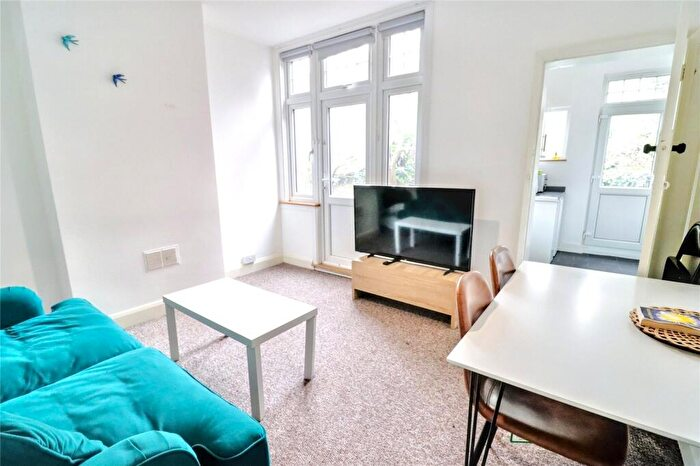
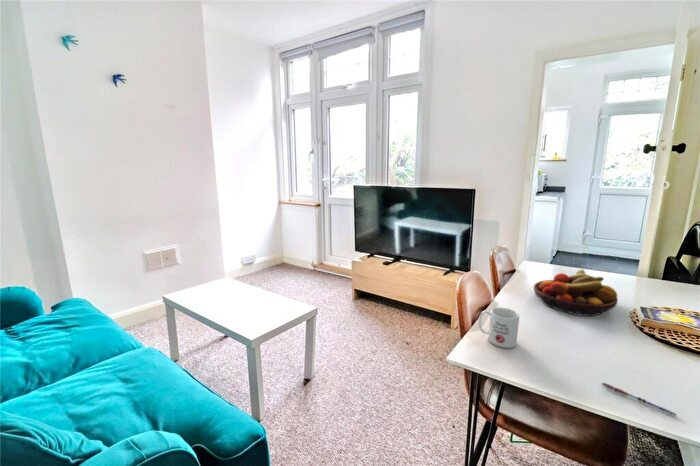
+ mug [478,307,520,349]
+ pen [601,382,678,417]
+ fruit bowl [533,268,619,317]
